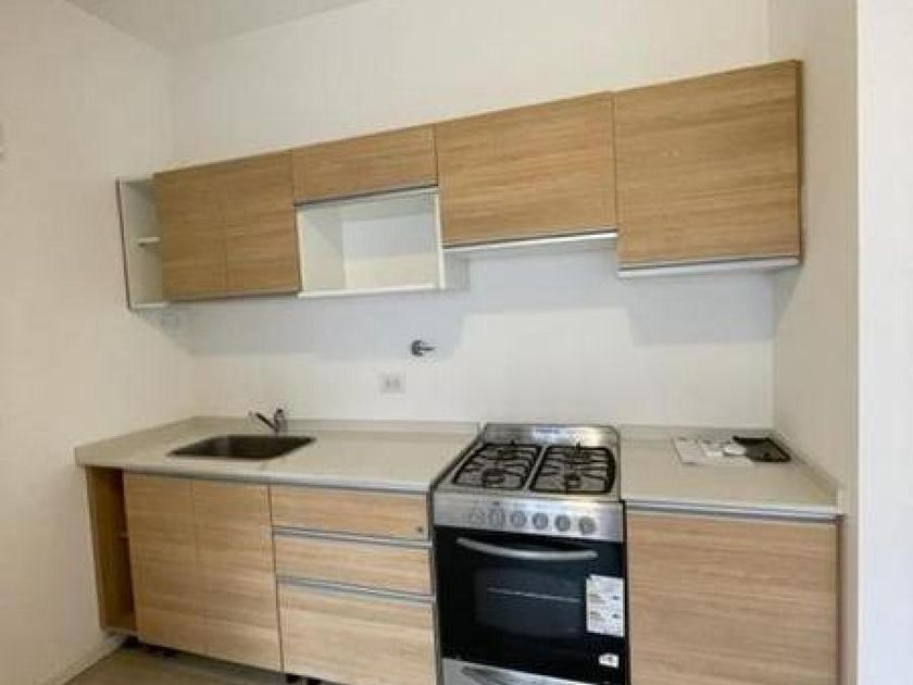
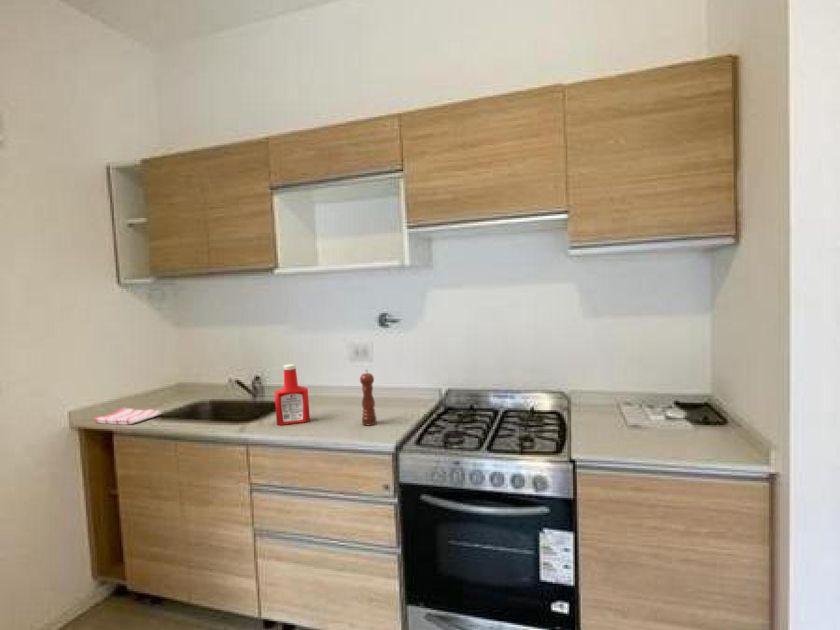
+ soap bottle [274,363,311,426]
+ dish towel [93,406,162,426]
+ pepper mill [359,368,378,426]
